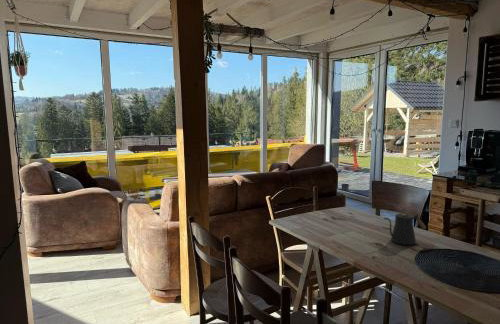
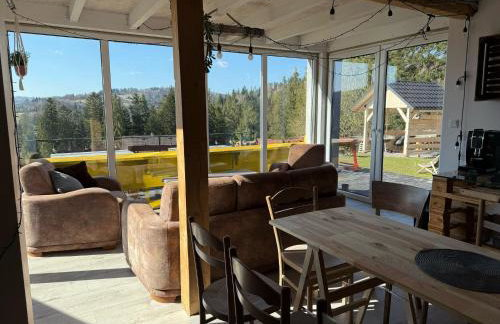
- kettle [383,213,427,246]
